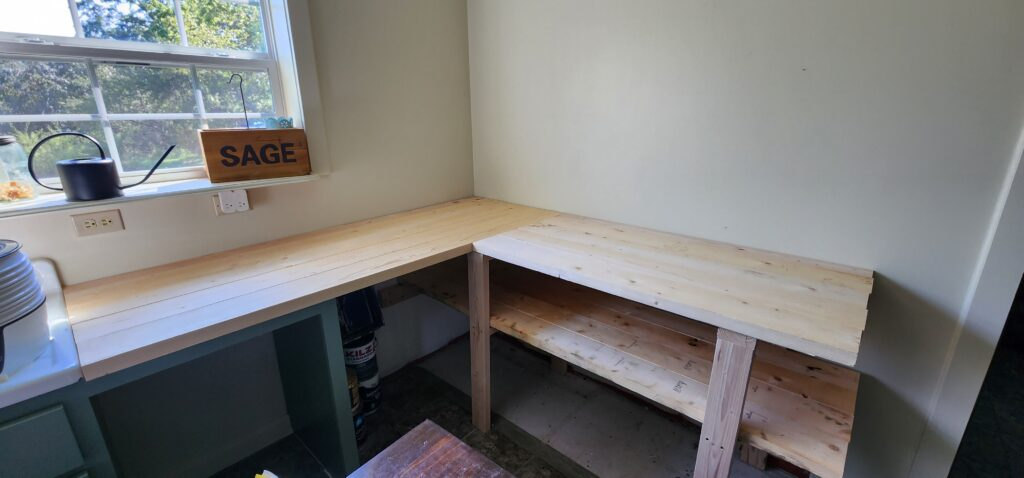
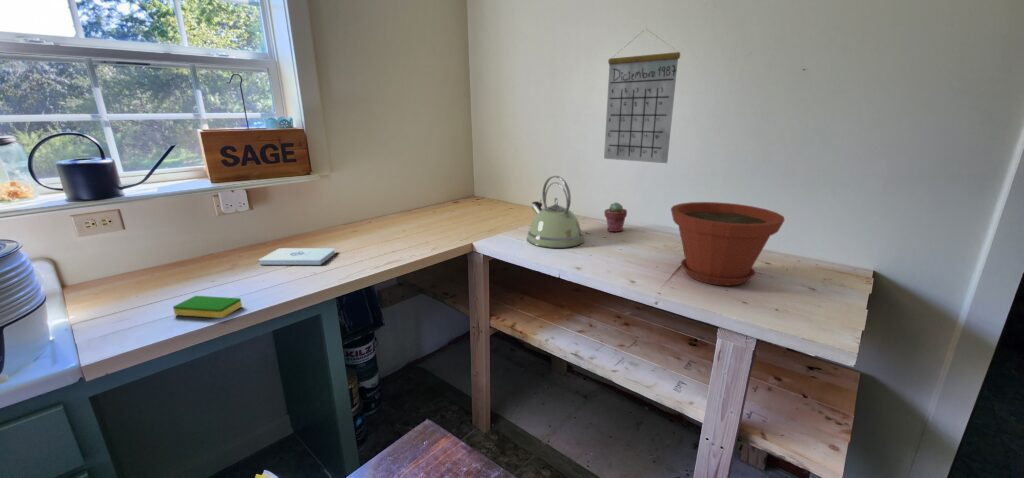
+ dish sponge [172,295,243,319]
+ plant pot [670,201,786,287]
+ potted succulent [603,201,628,233]
+ notepad [258,247,336,266]
+ calendar [603,29,681,164]
+ kettle [526,175,584,249]
